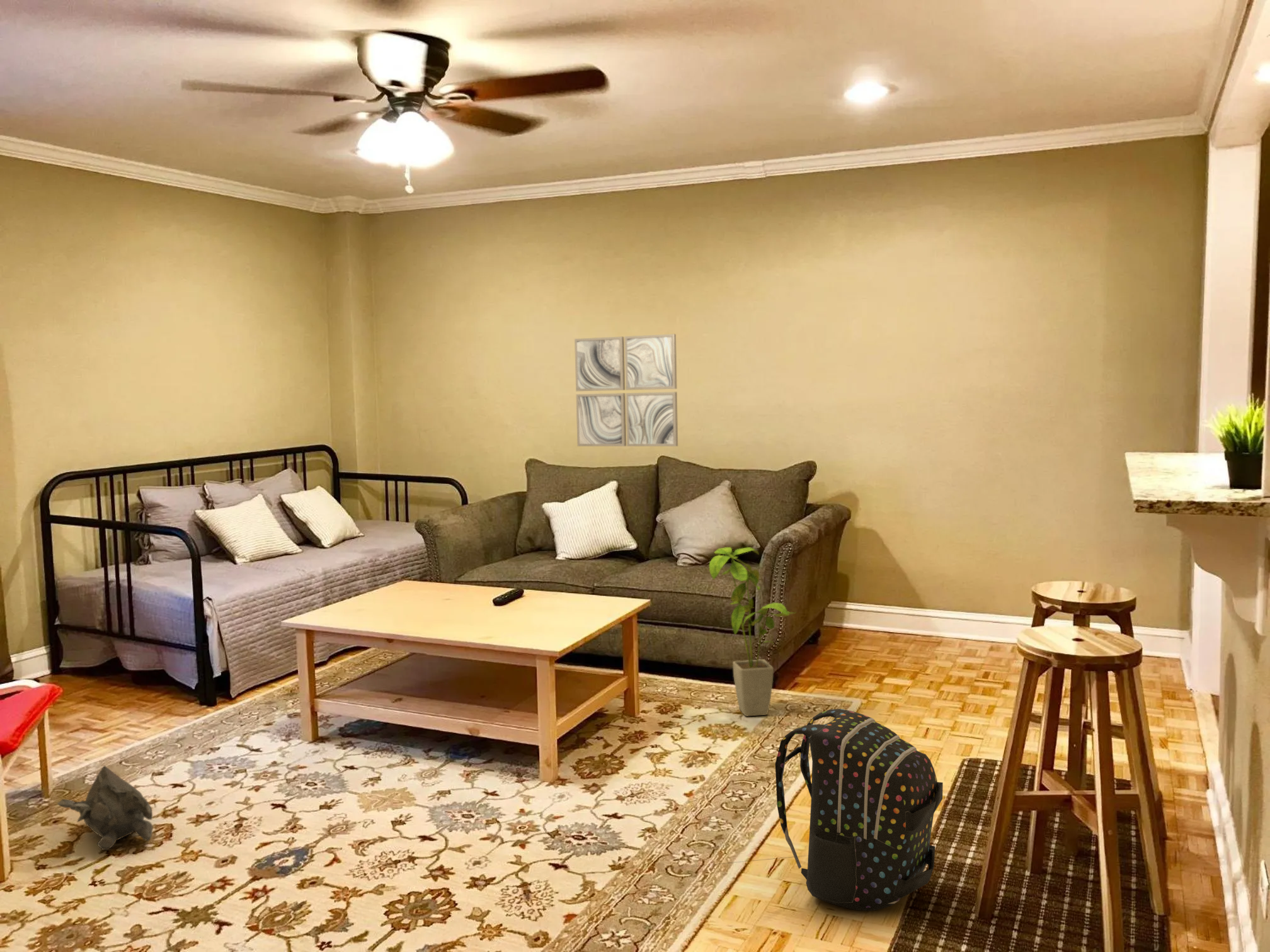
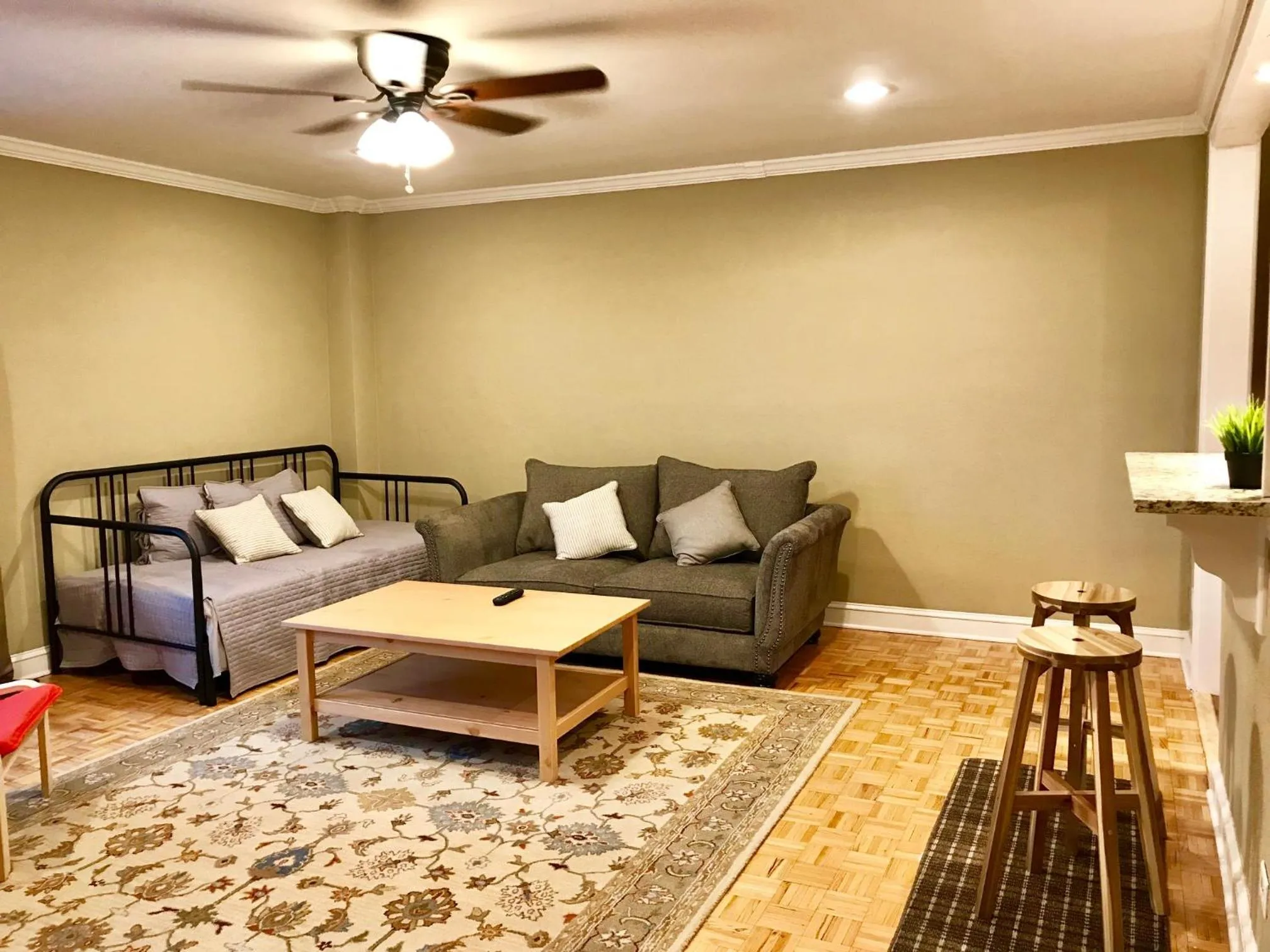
- house plant [709,547,797,717]
- plush toy [57,765,154,851]
- wall art [574,333,678,447]
- backpack [774,708,944,911]
